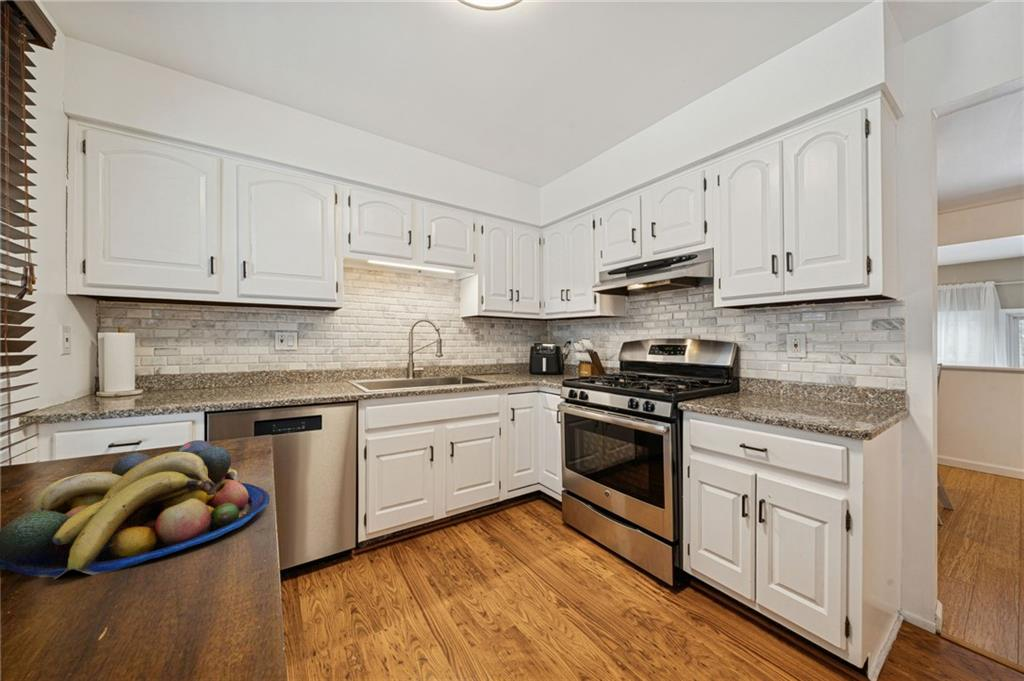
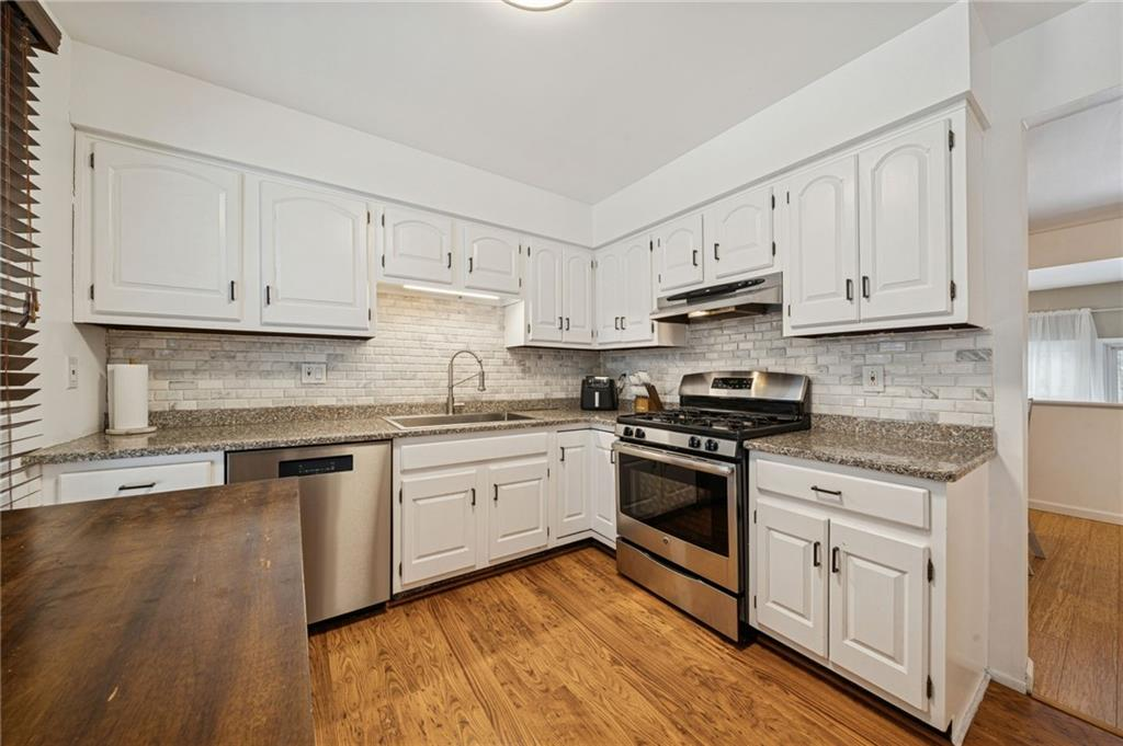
- fruit bowl [0,439,271,580]
